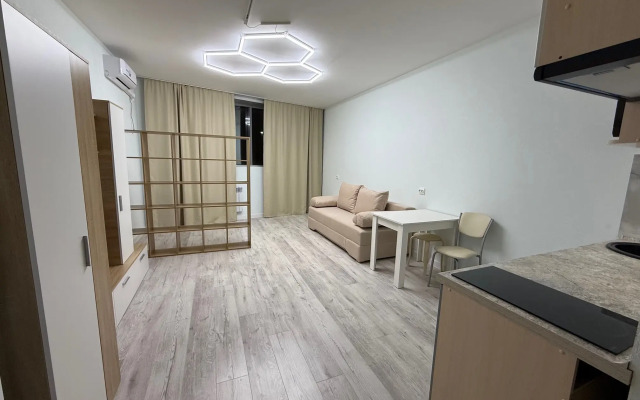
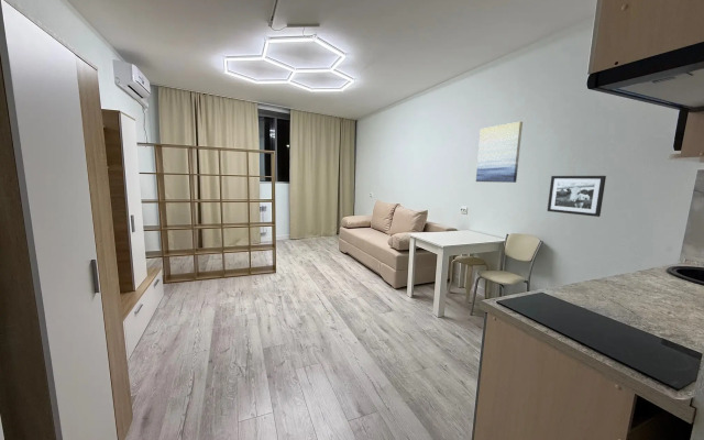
+ picture frame [547,175,607,218]
+ wall art [475,121,524,184]
